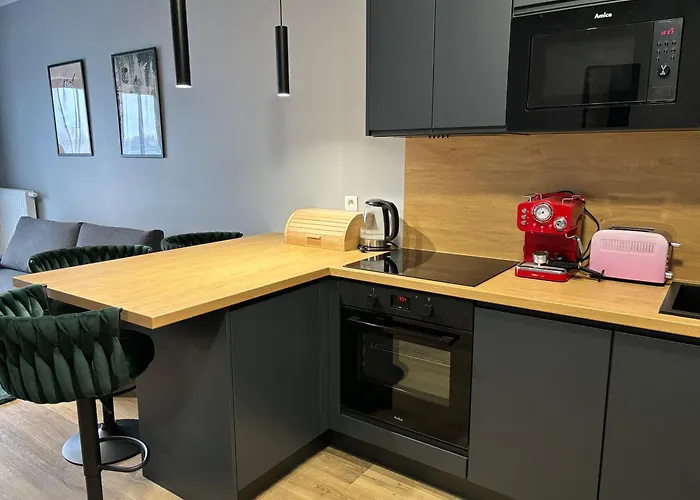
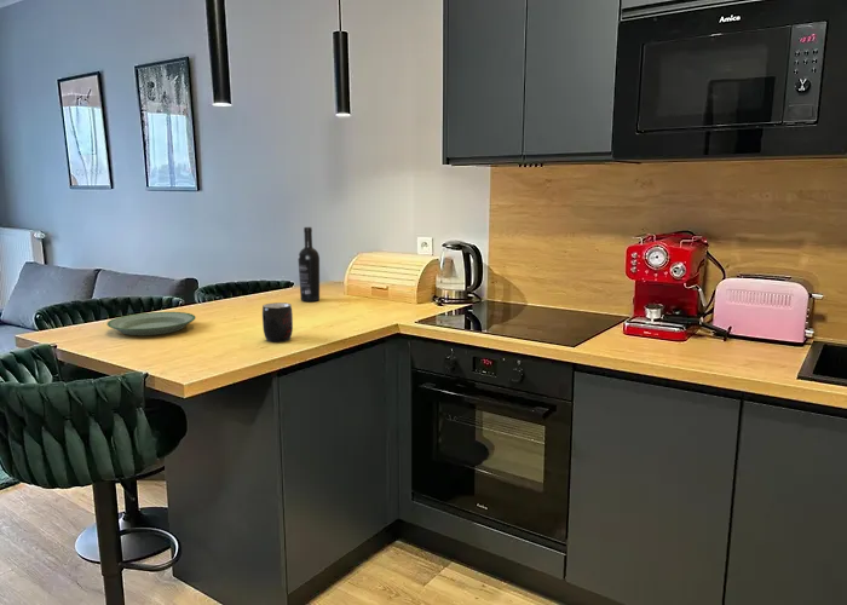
+ plate [105,311,196,336]
+ mug [261,301,294,344]
+ wine bottle [298,226,321,302]
